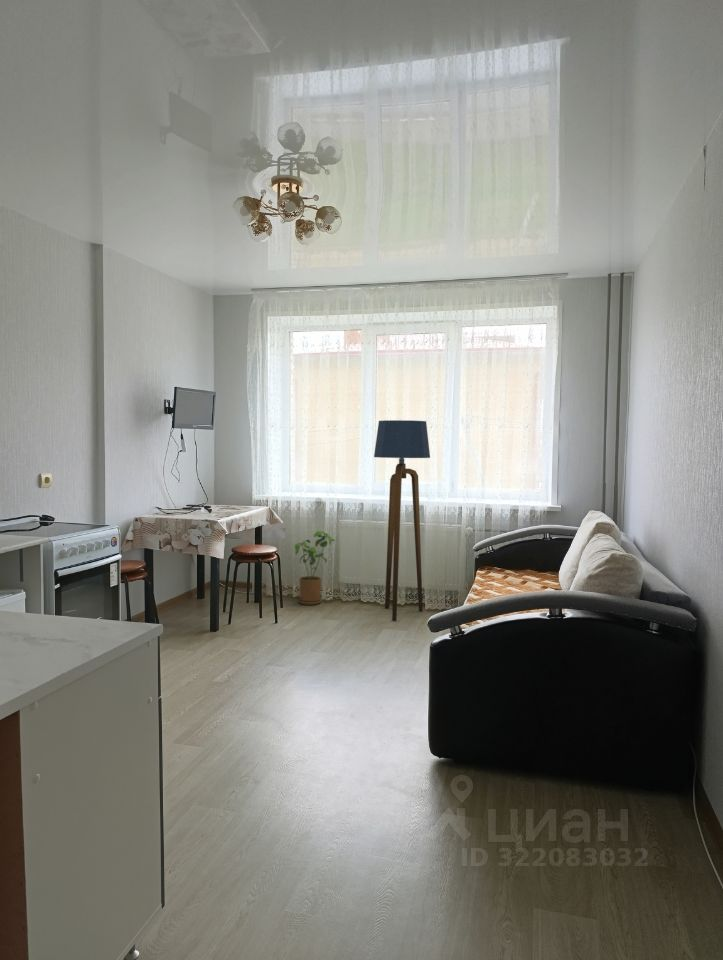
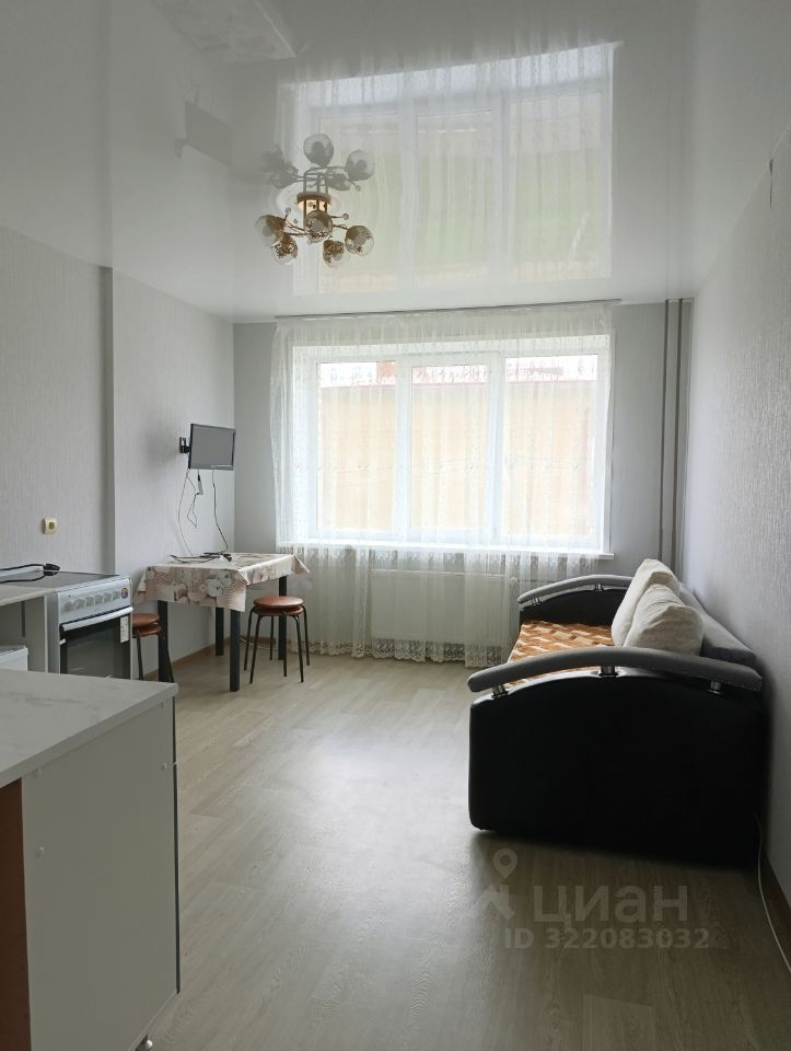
- house plant [294,530,336,606]
- floor lamp [373,419,431,621]
